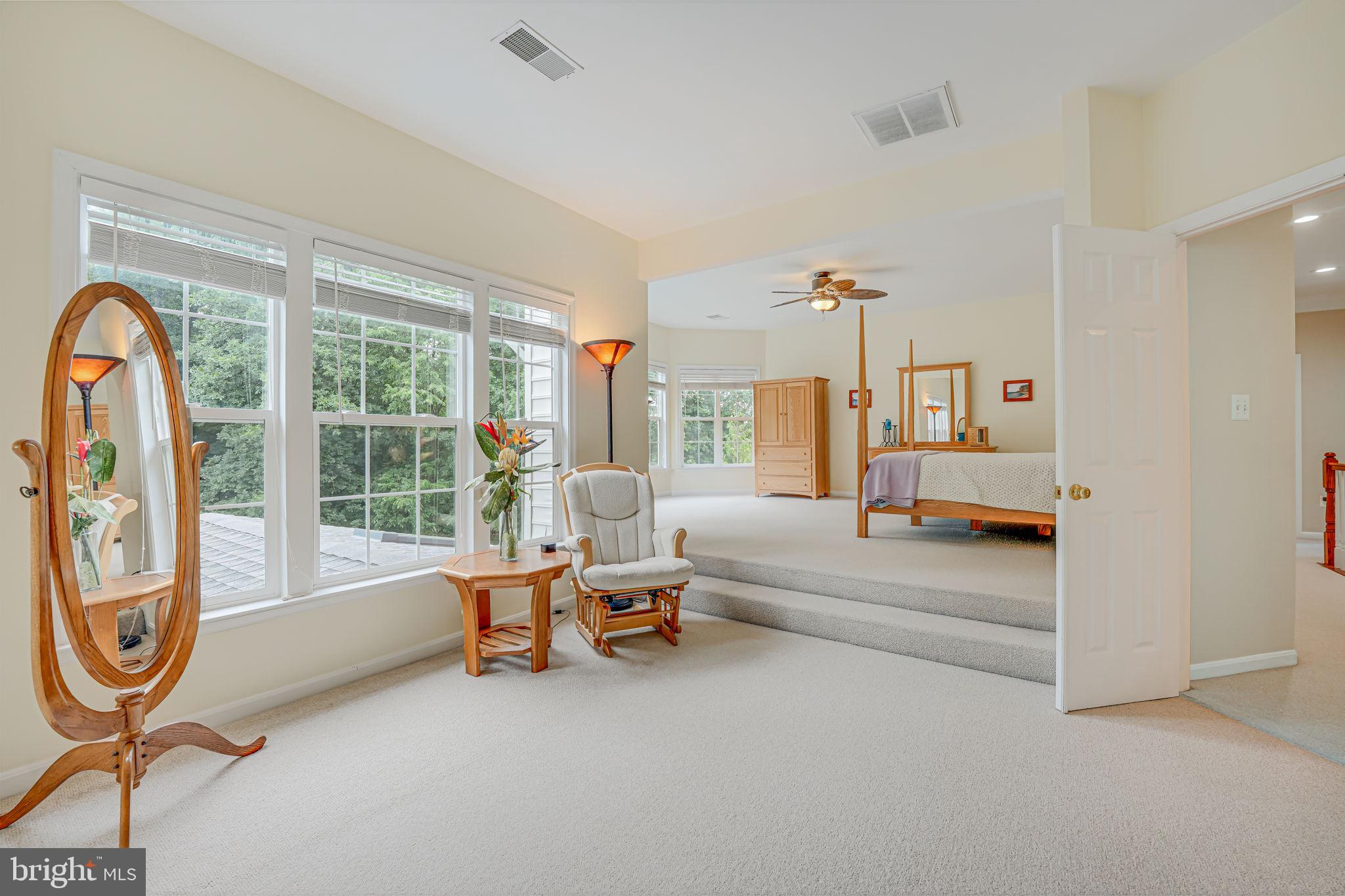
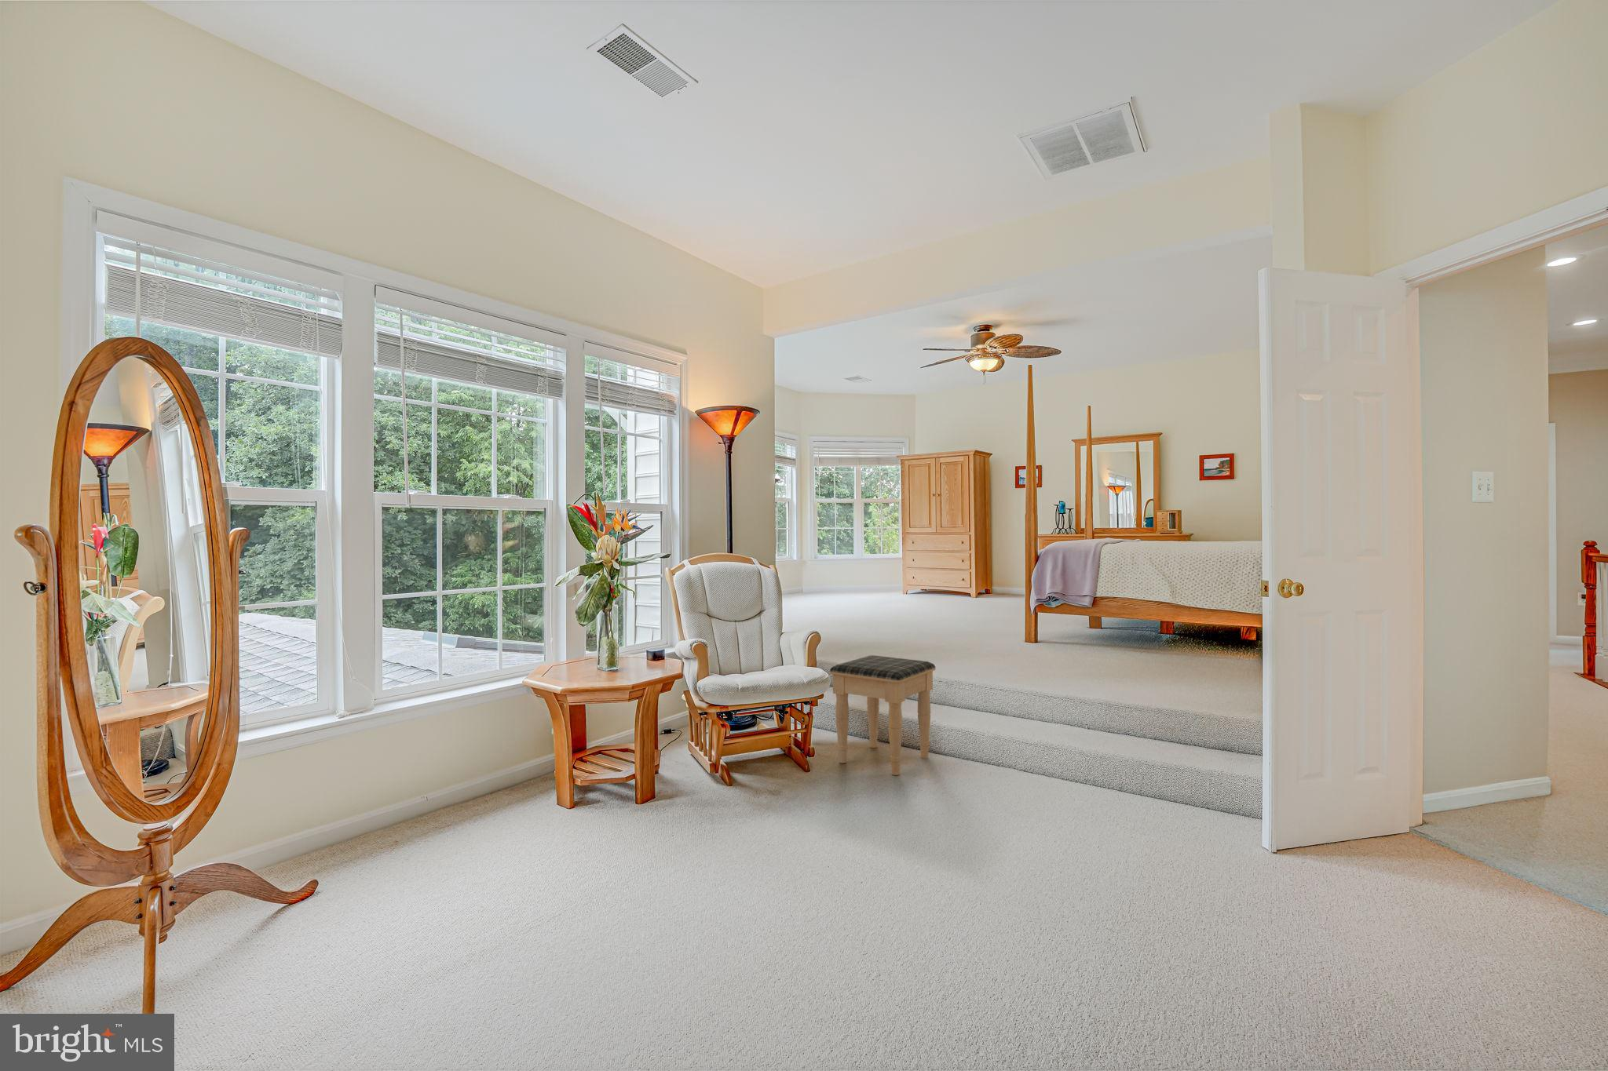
+ footstool [830,654,936,776]
